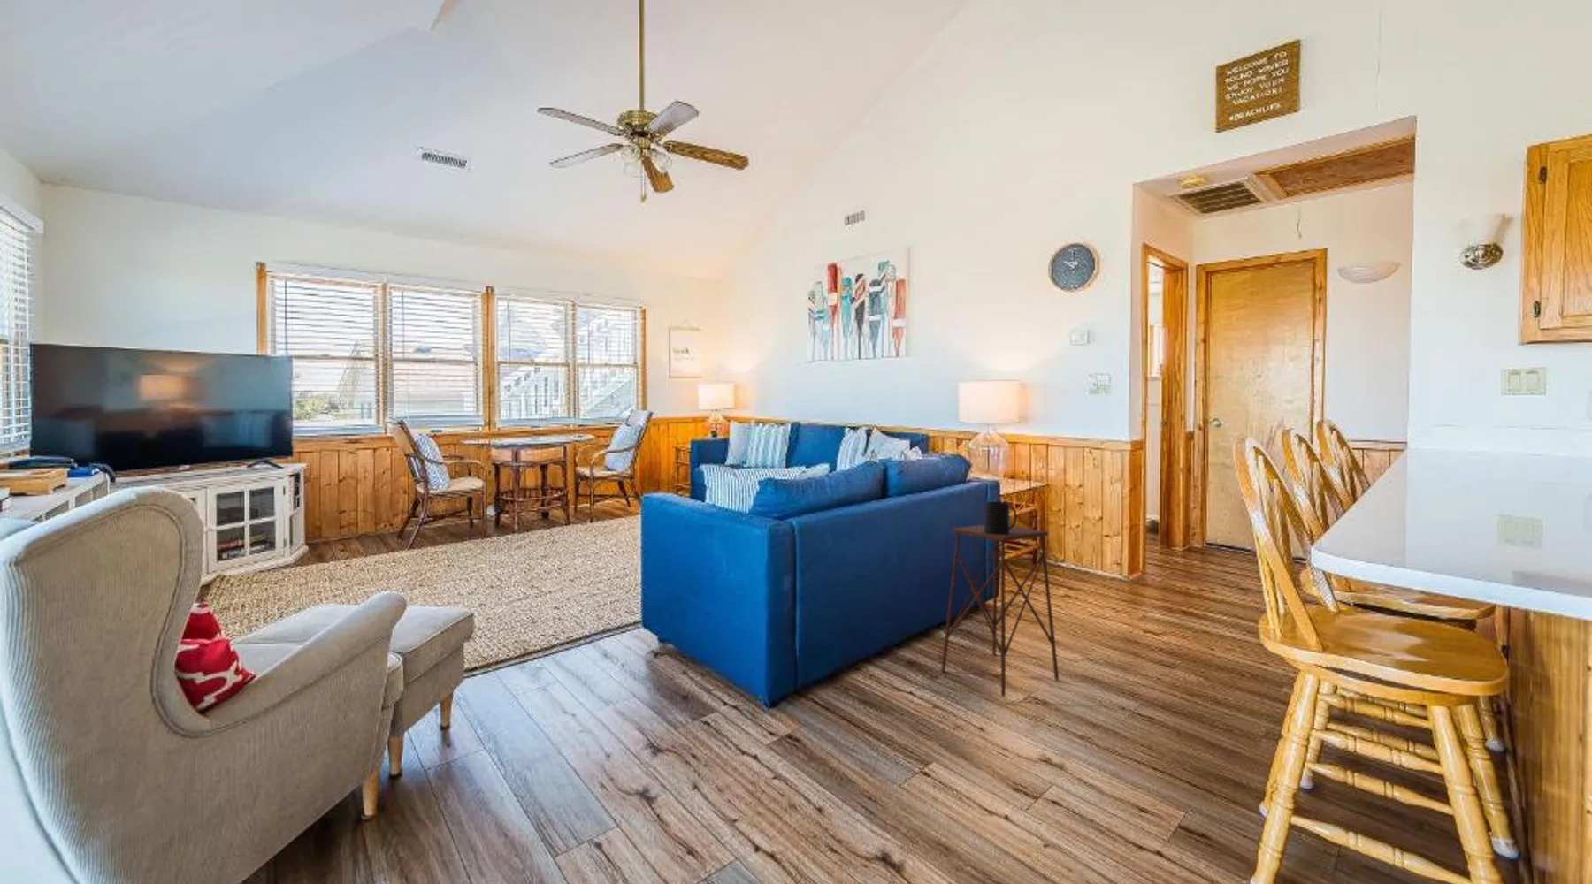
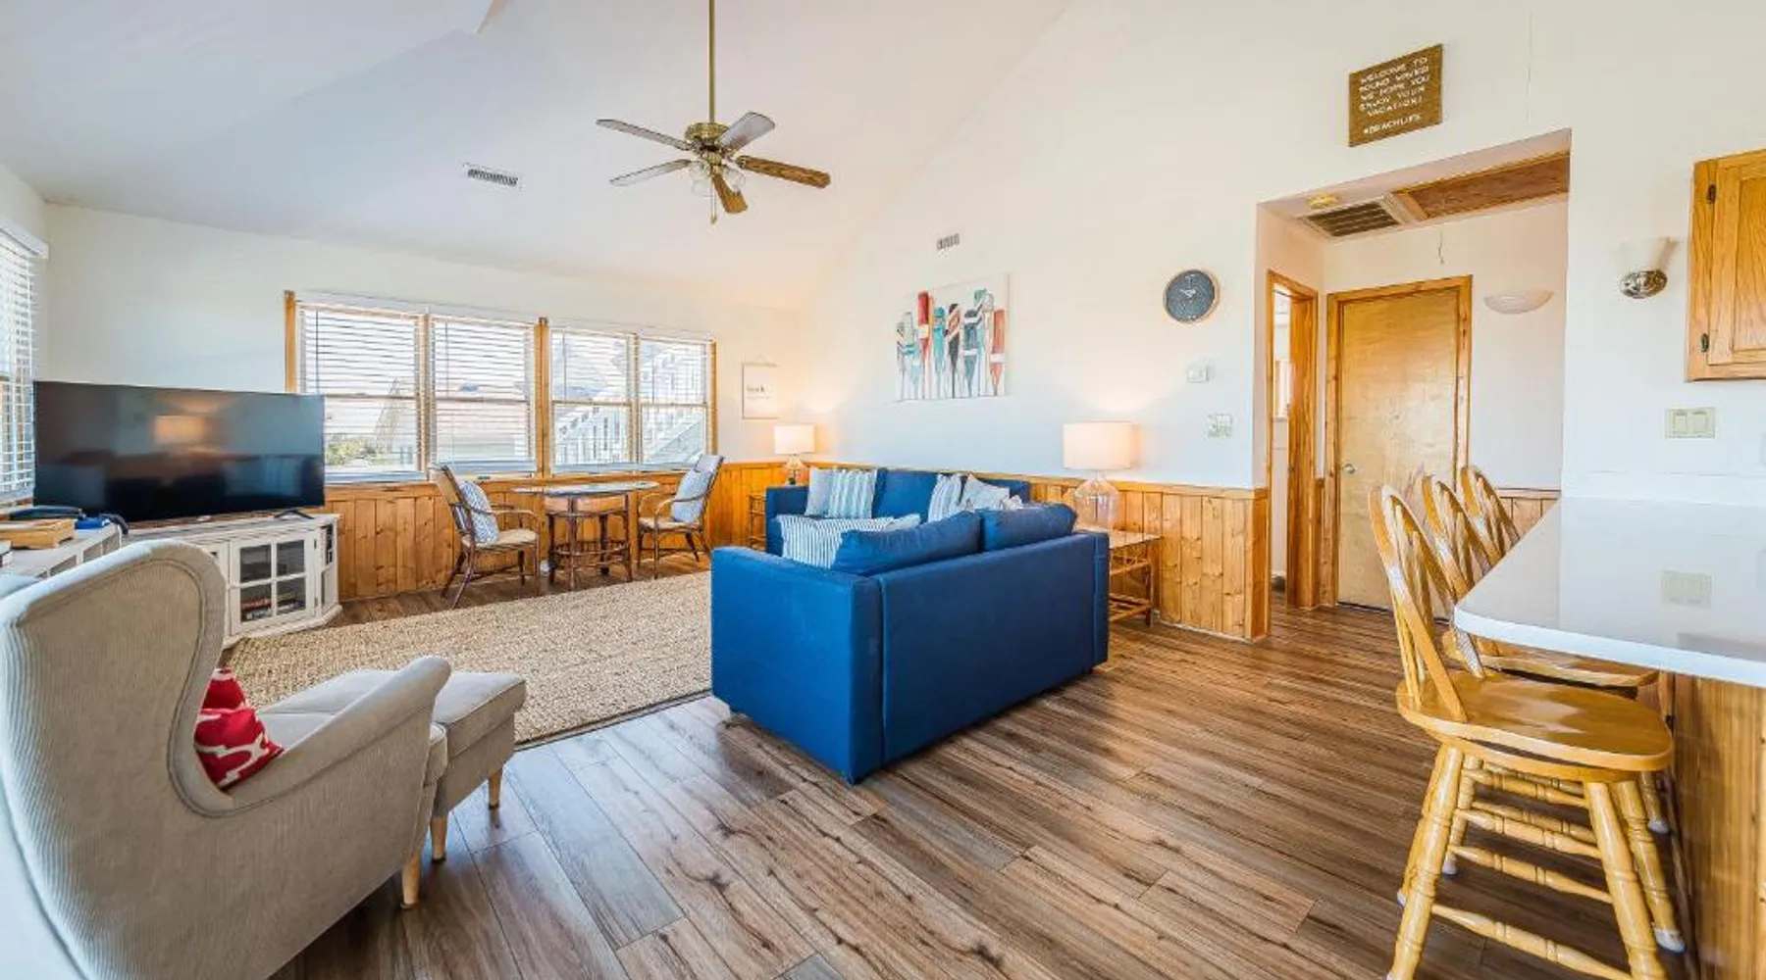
- side table [940,525,1060,698]
- mug [983,501,1018,533]
